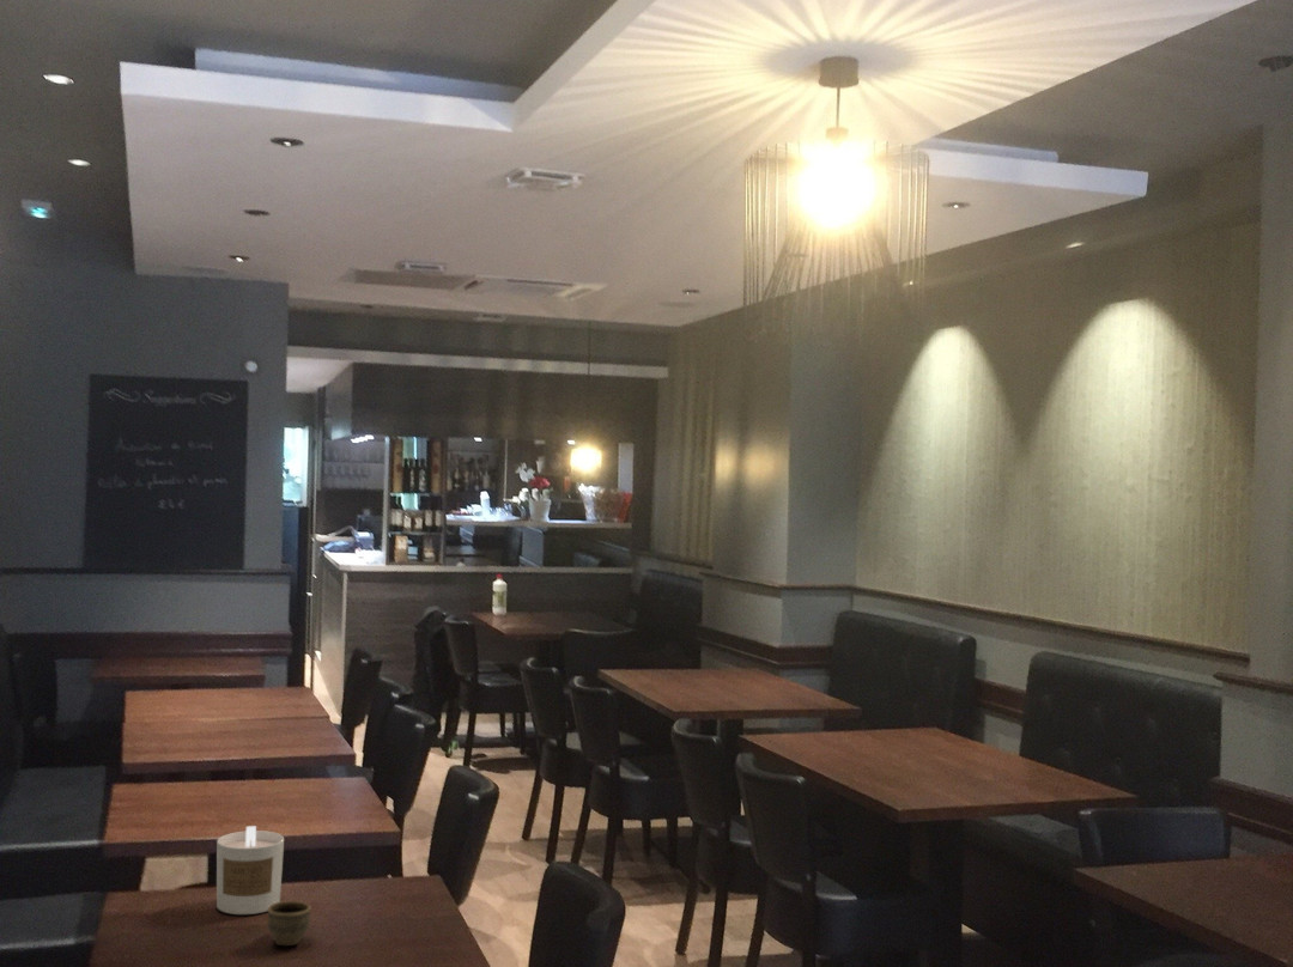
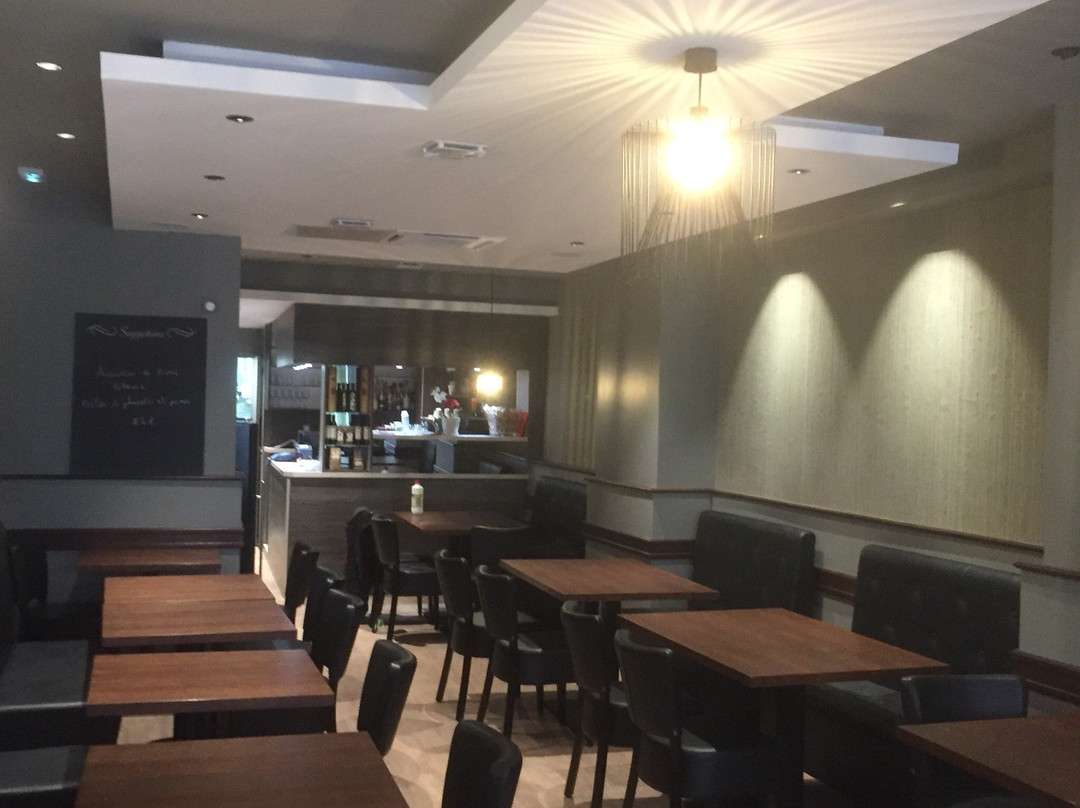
- candle [216,825,285,916]
- cup [267,900,312,947]
